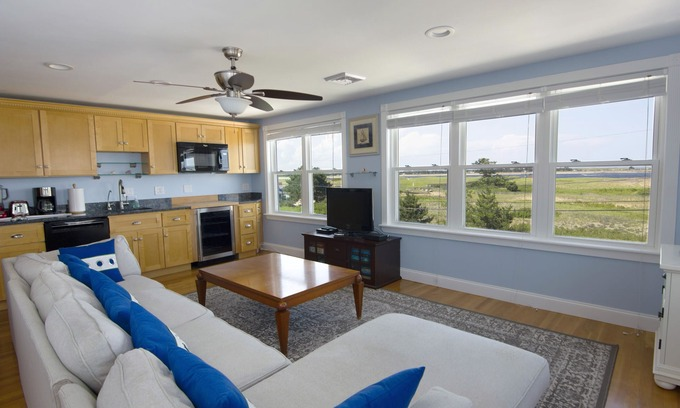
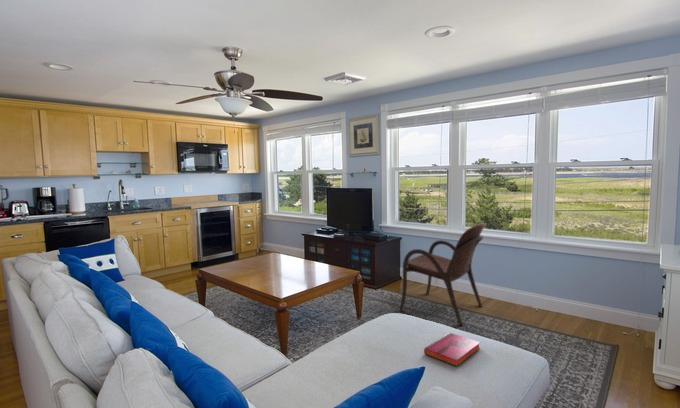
+ armchair [398,222,485,327]
+ hardback book [423,331,481,367]
